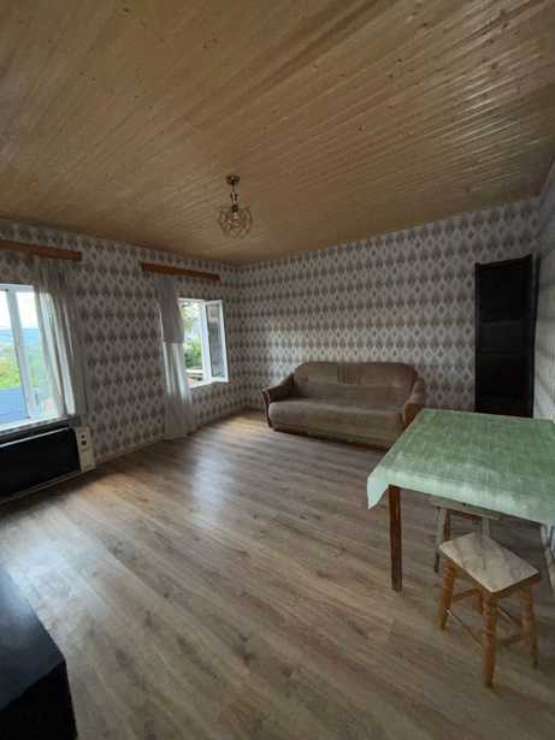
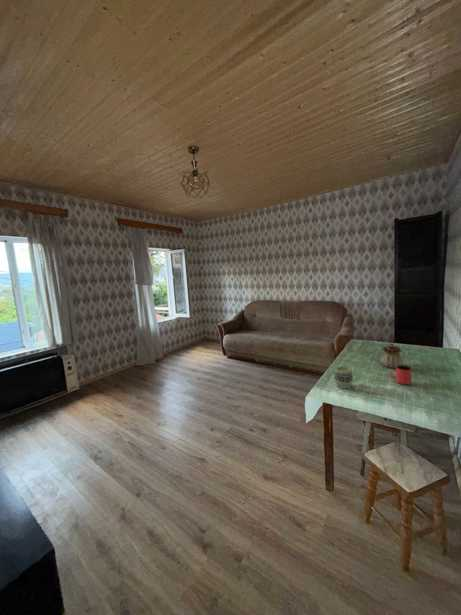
+ cup [333,365,354,390]
+ teapot [380,342,404,369]
+ cup [389,365,413,386]
